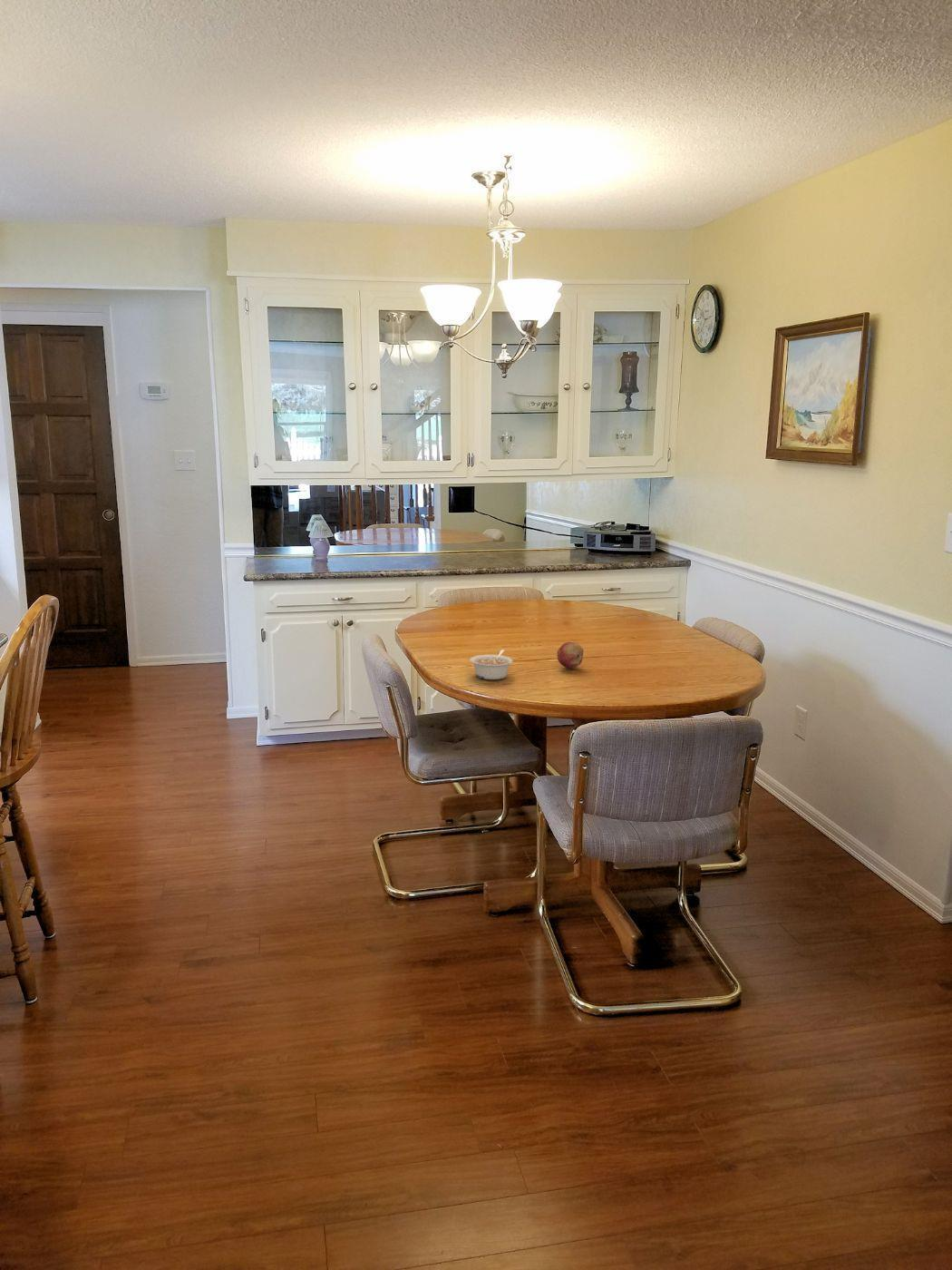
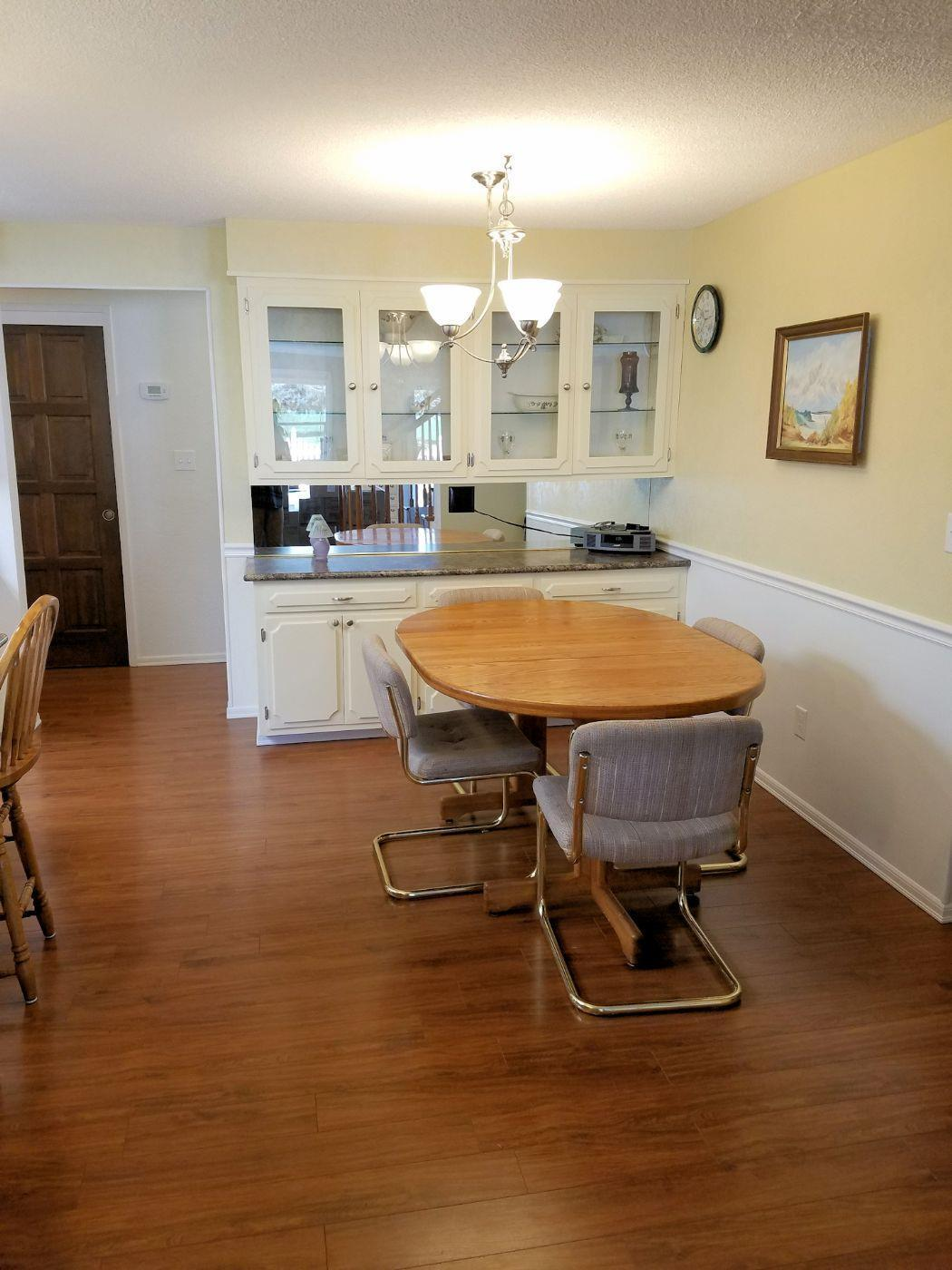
- legume [470,649,514,680]
- fruit [557,641,584,669]
